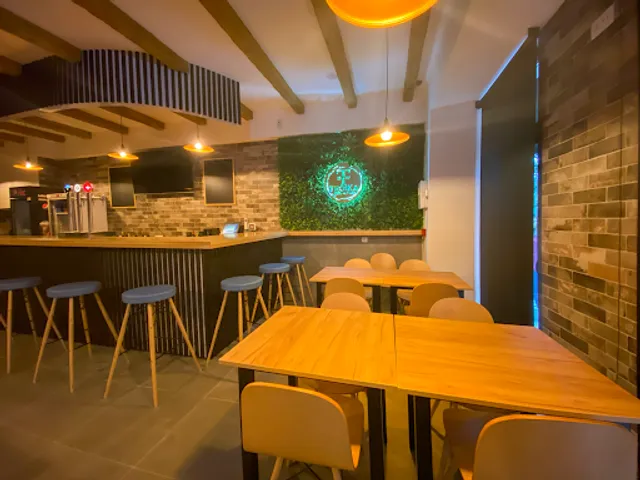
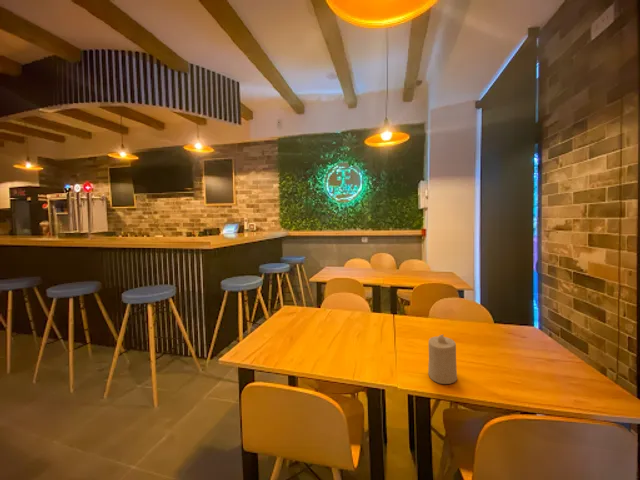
+ candle [427,334,458,385]
